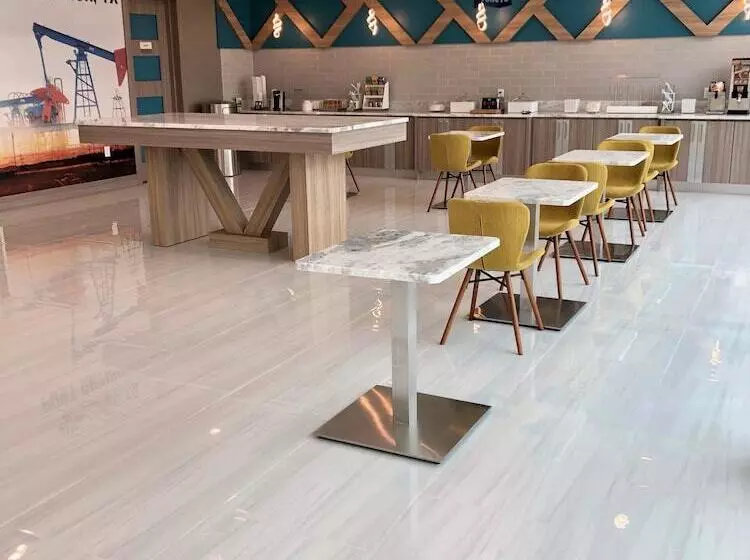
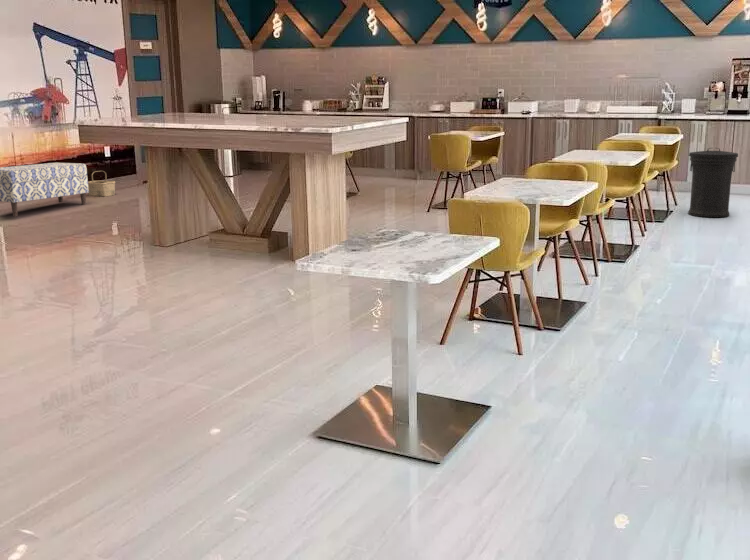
+ basket [87,170,116,197]
+ trash can [687,147,739,218]
+ bench [0,162,89,217]
